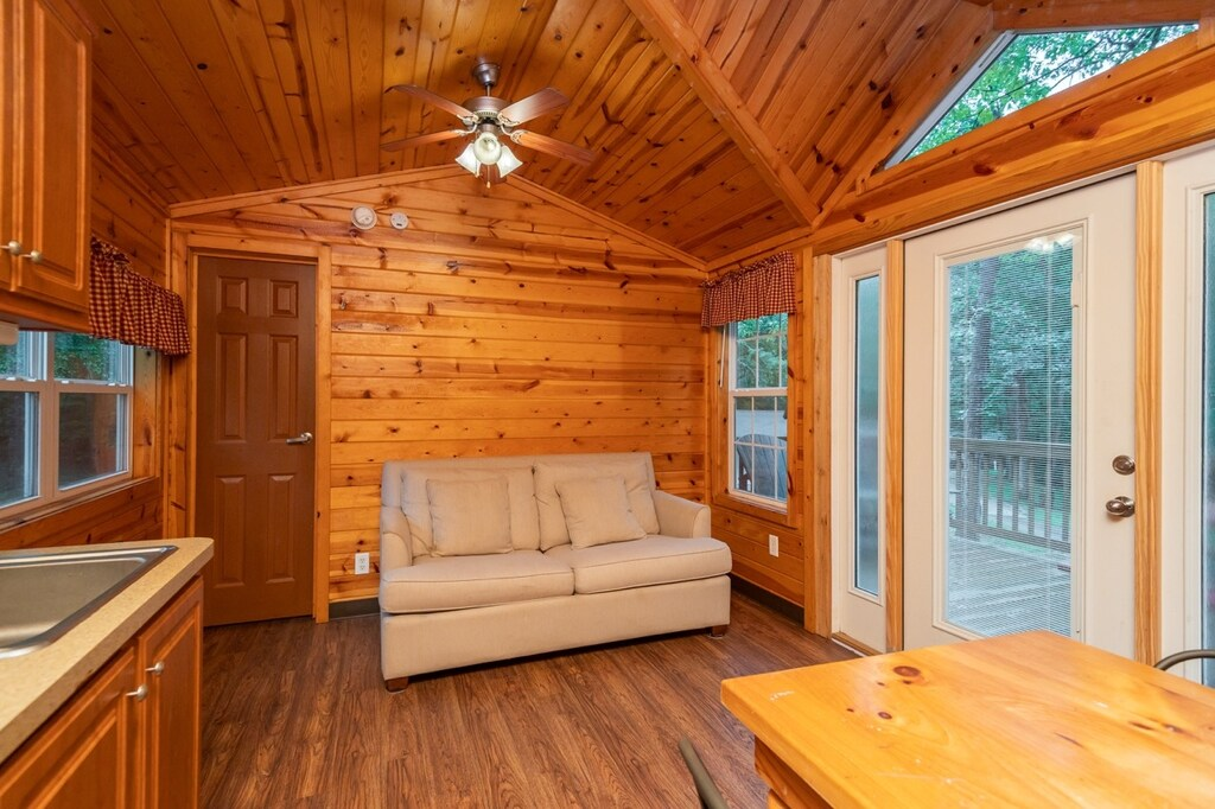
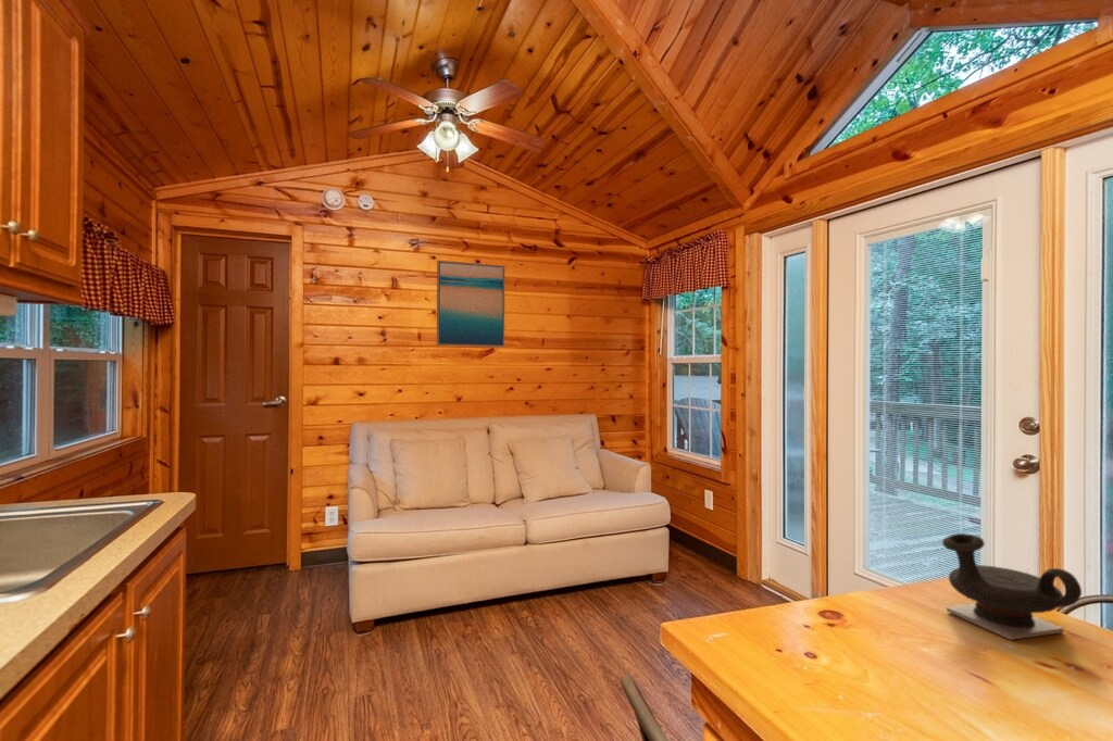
+ wall art [436,260,505,348]
+ teapot [941,532,1083,641]
